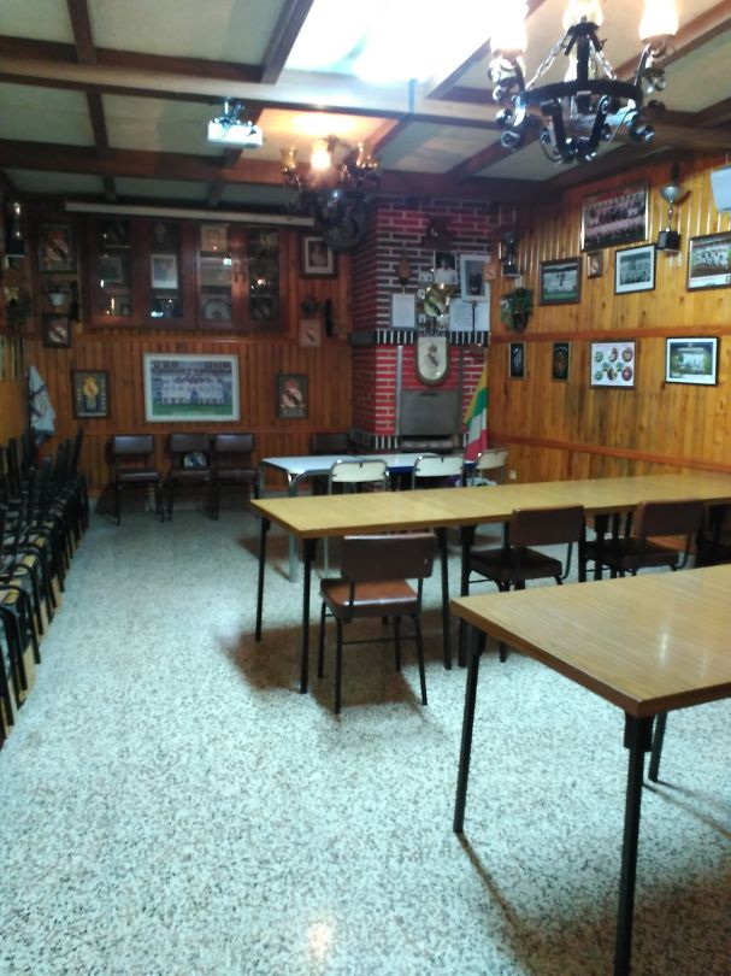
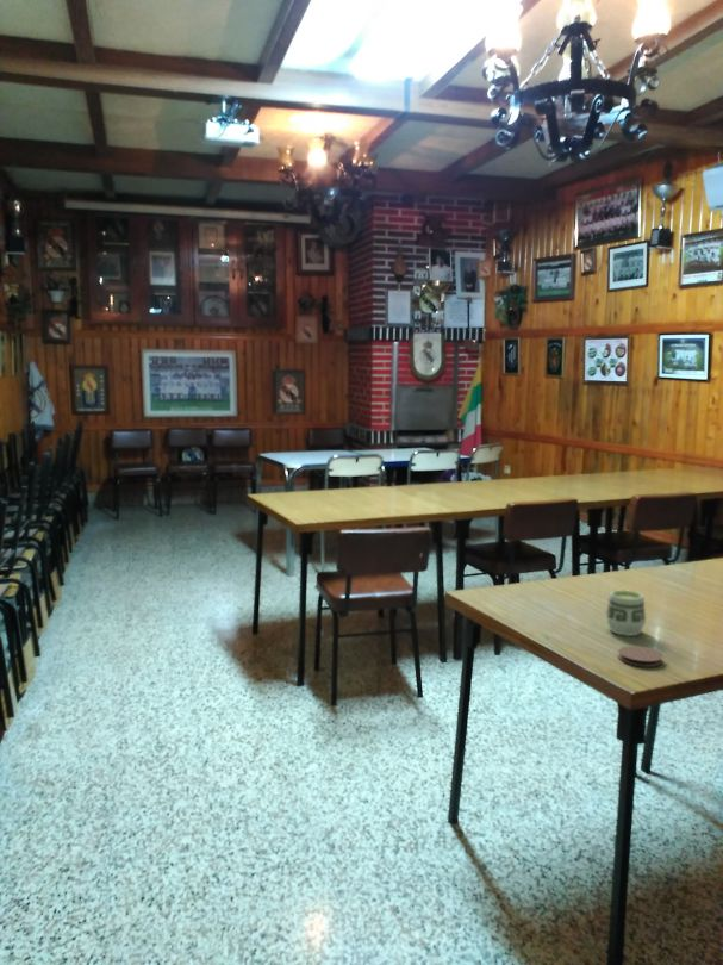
+ cup [605,589,647,637]
+ coaster [617,645,663,668]
